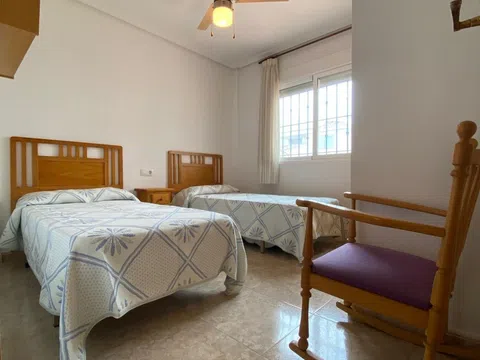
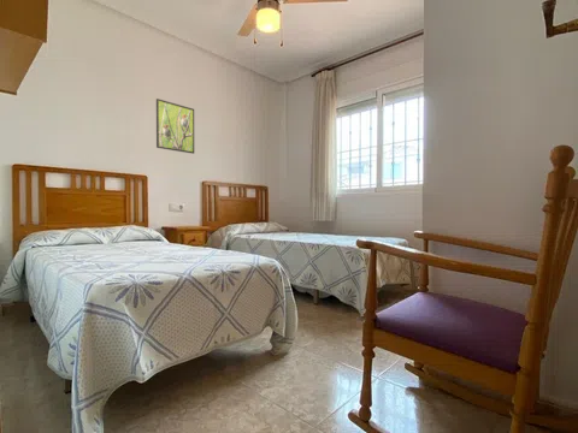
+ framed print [155,97,195,155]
